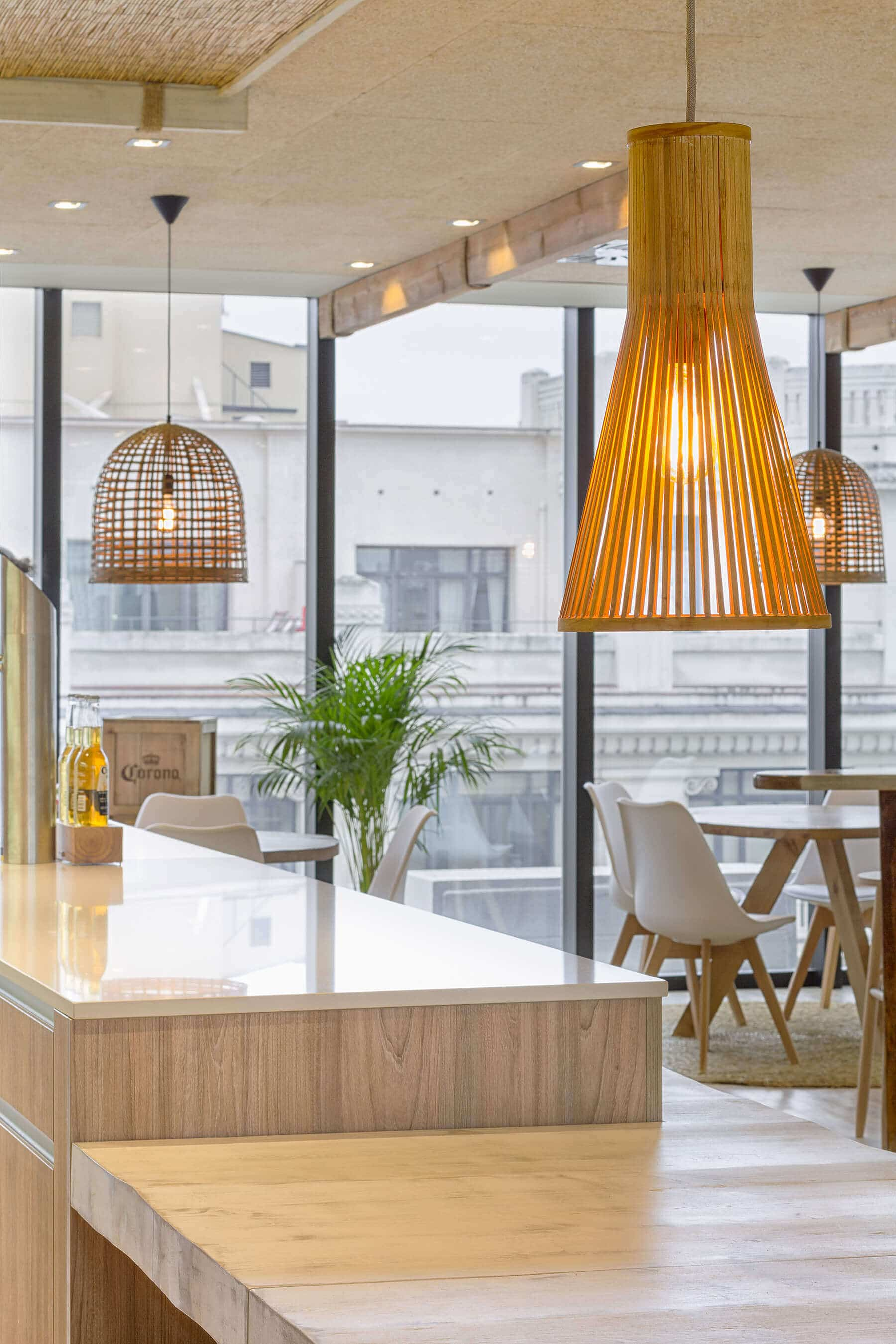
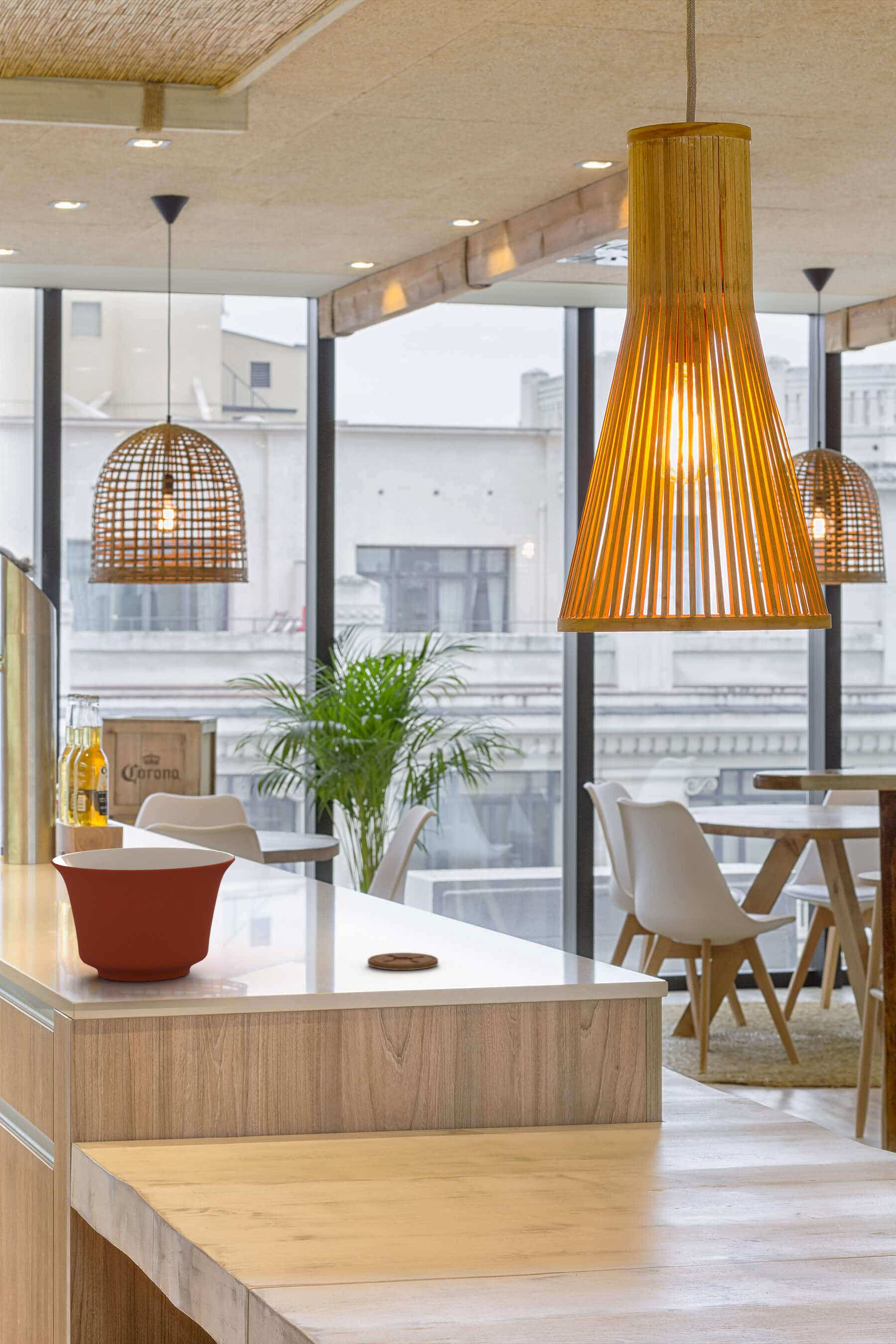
+ mixing bowl [50,847,235,982]
+ coaster [367,952,439,971]
